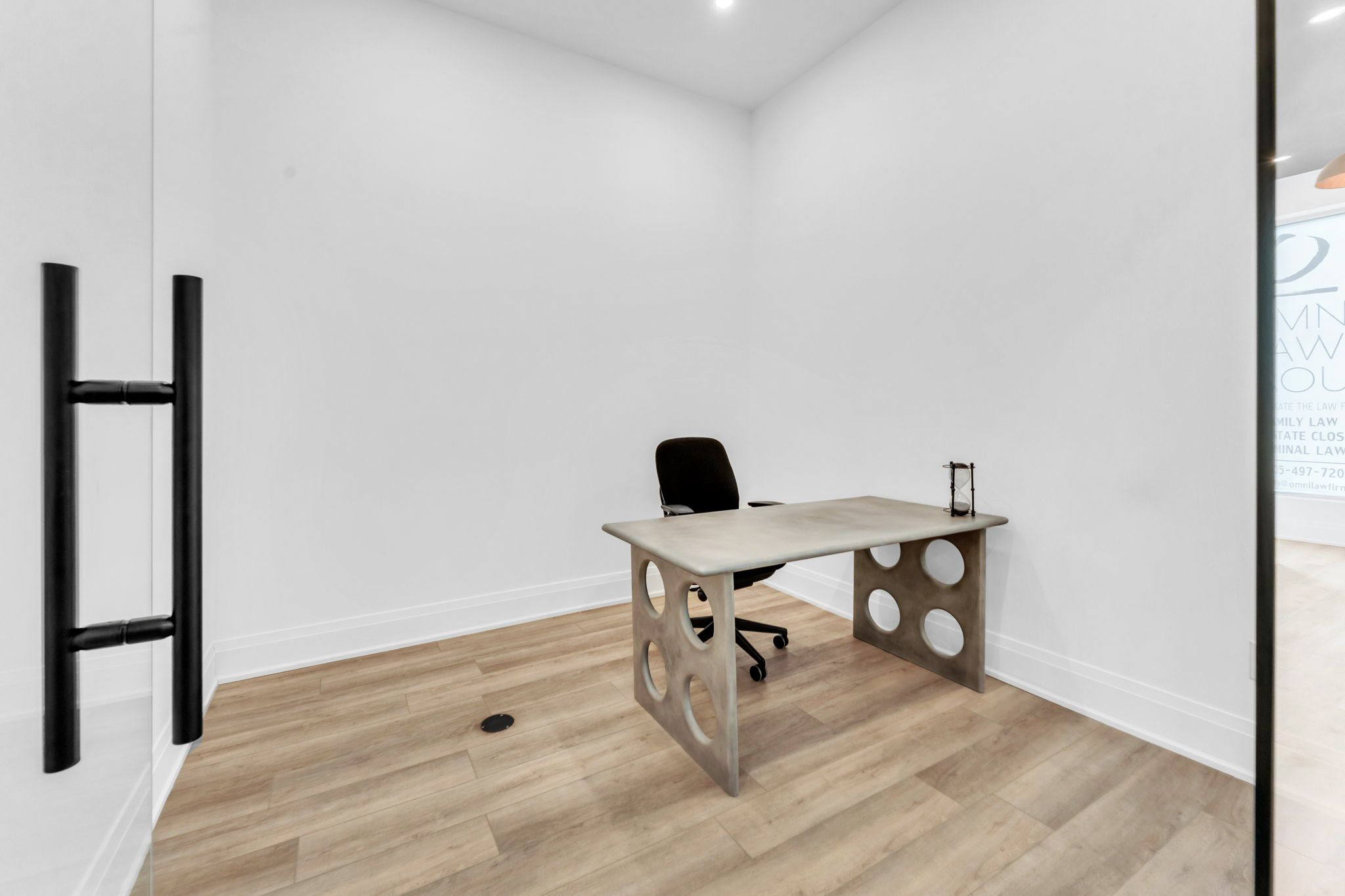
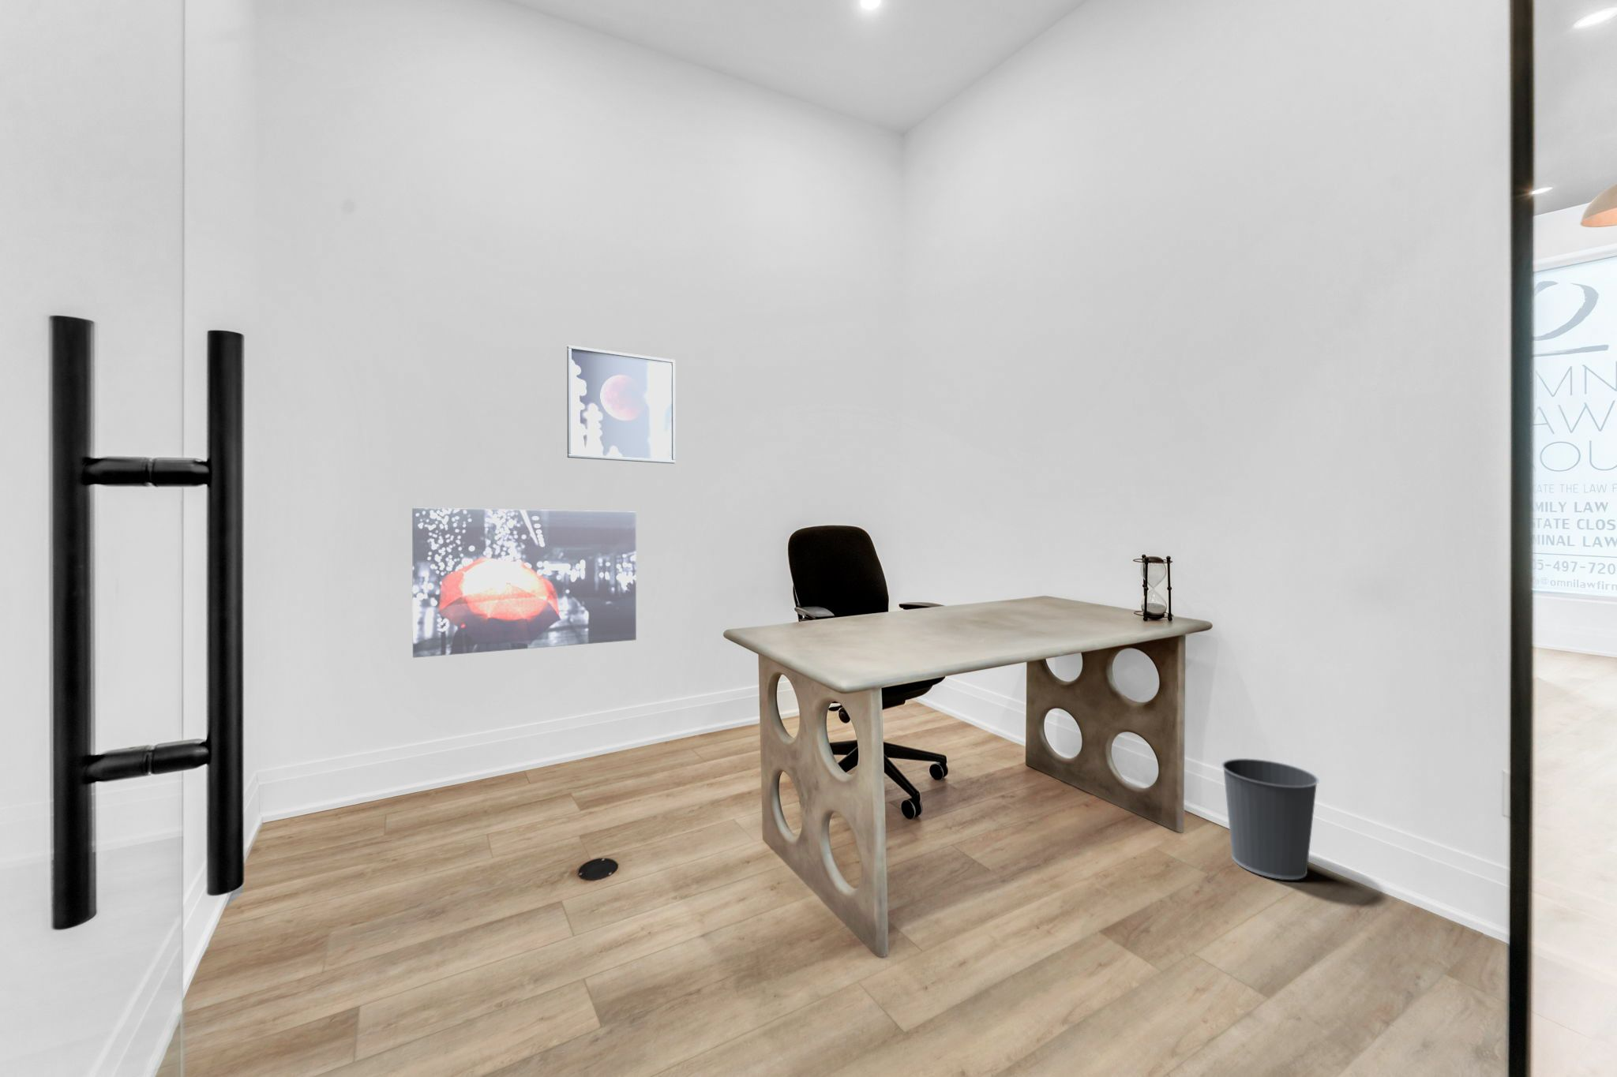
+ wall art [411,507,637,657]
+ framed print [566,345,676,465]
+ wastebasket [1220,757,1320,881]
